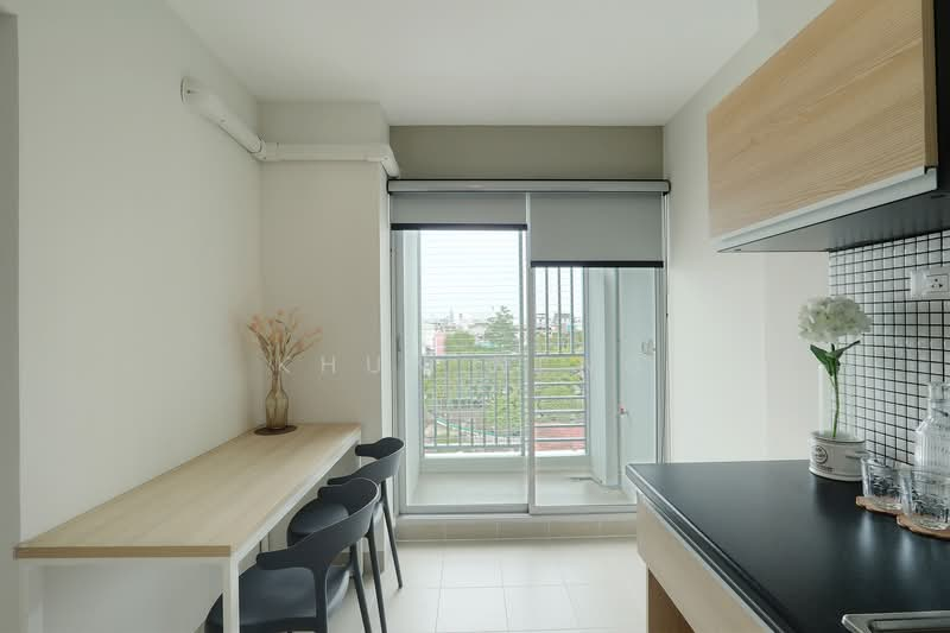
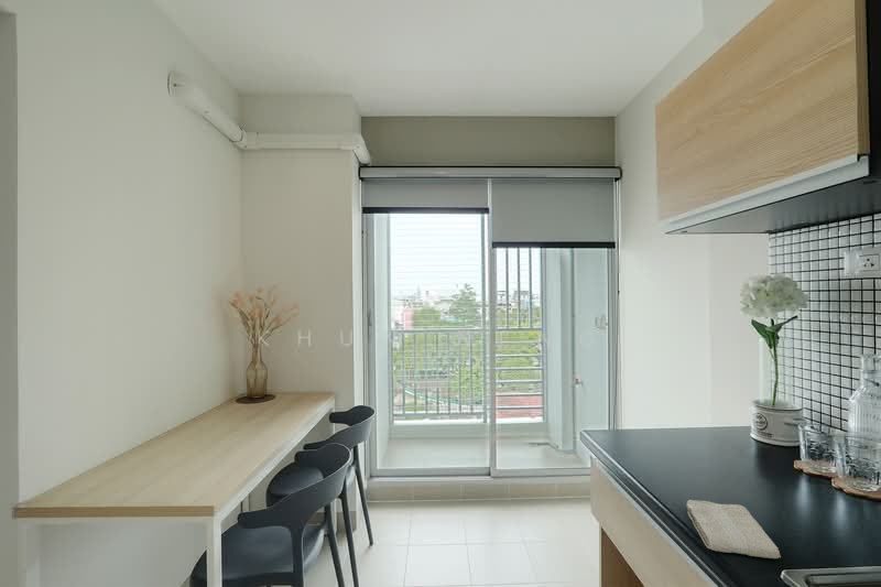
+ washcloth [686,499,782,559]
